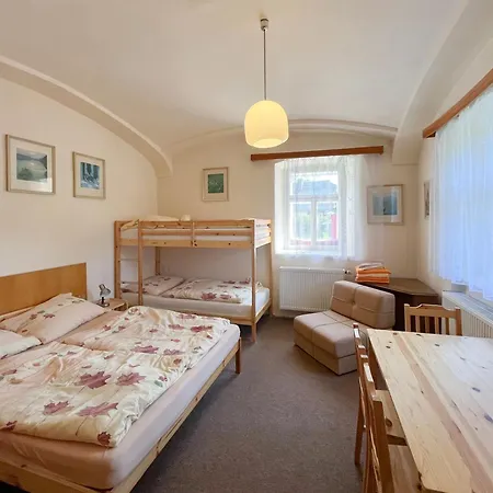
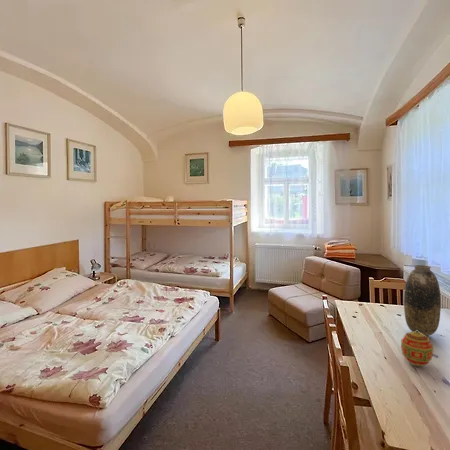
+ decorative egg [400,330,434,367]
+ vase [403,264,442,337]
